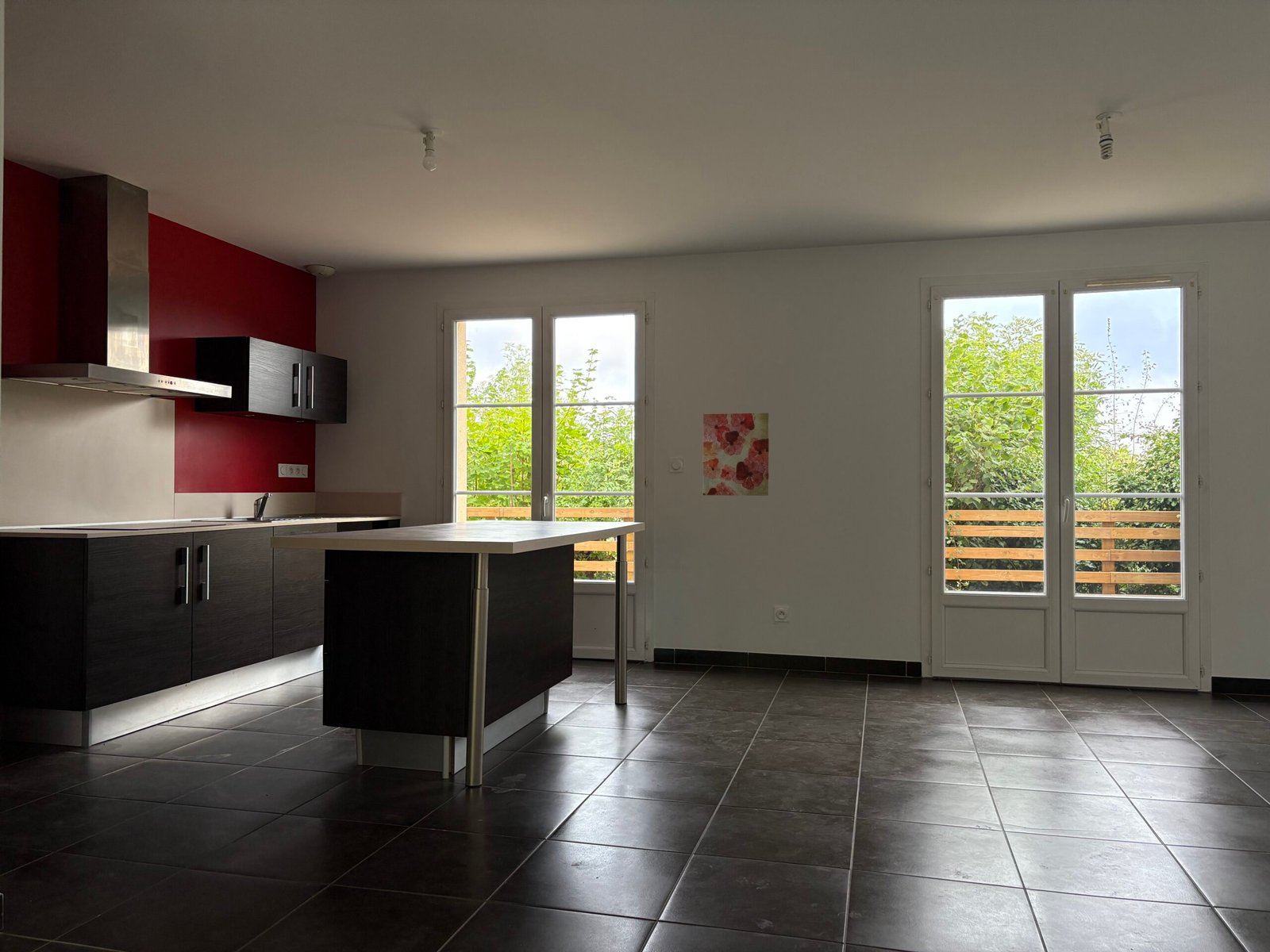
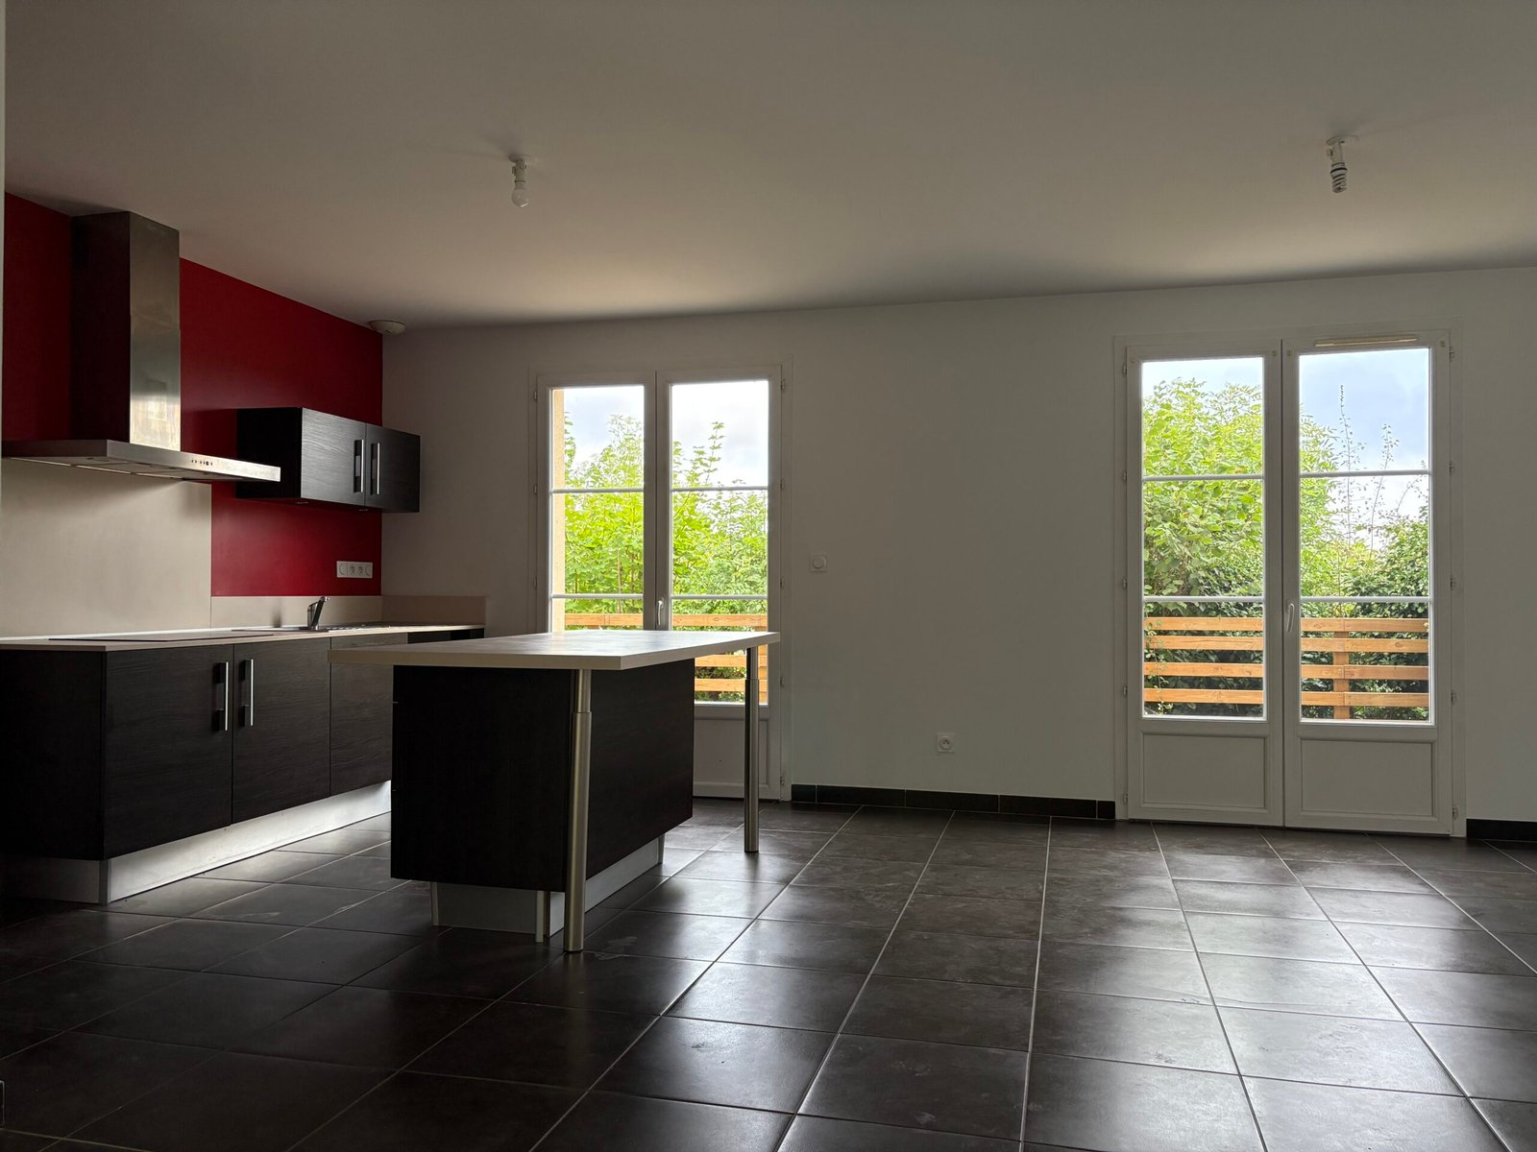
- wall art [702,413,770,497]
